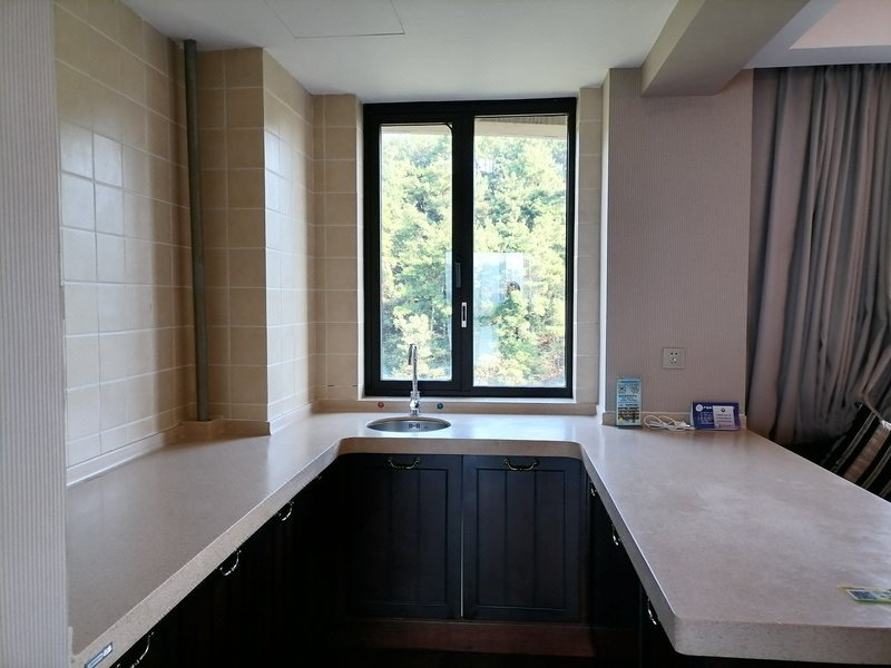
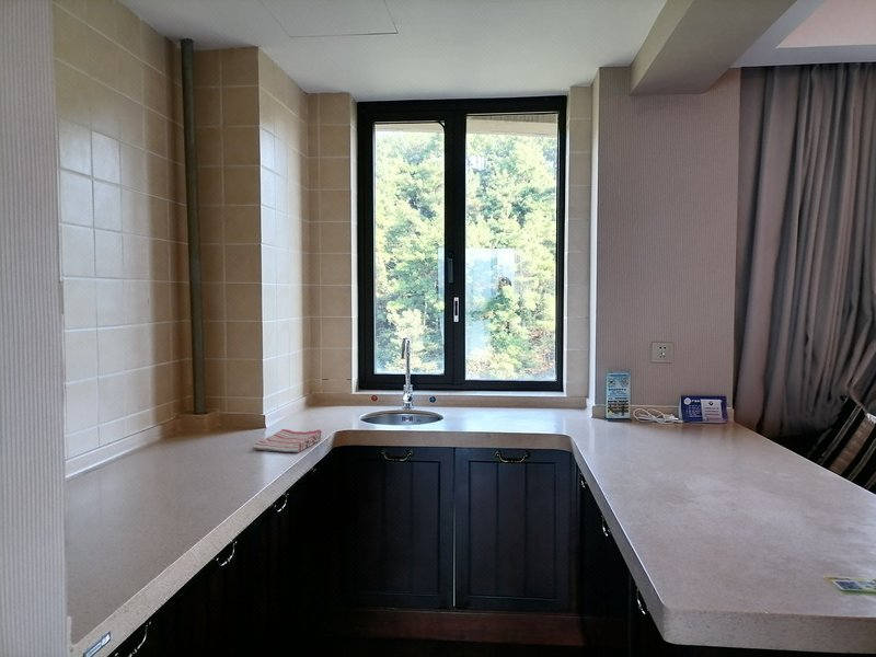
+ dish towel [252,428,322,454]
